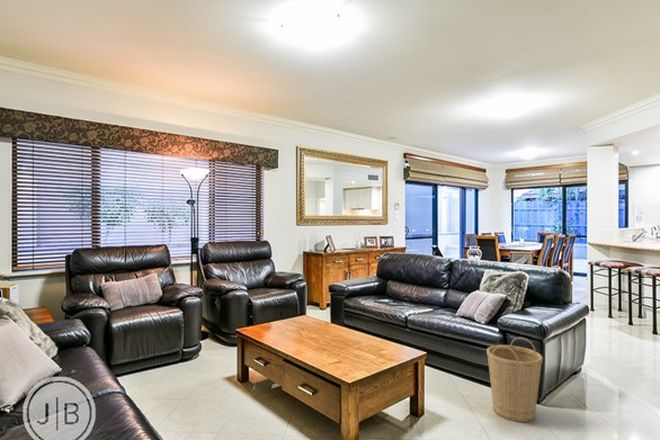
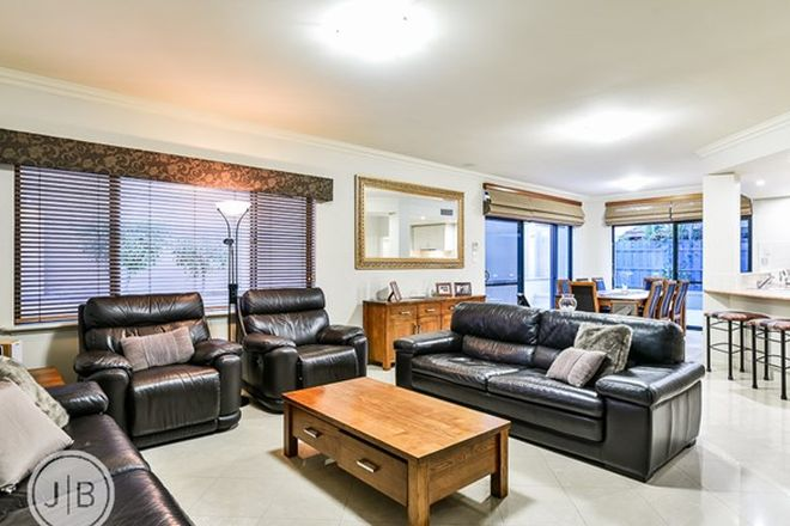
- basket [486,336,544,423]
